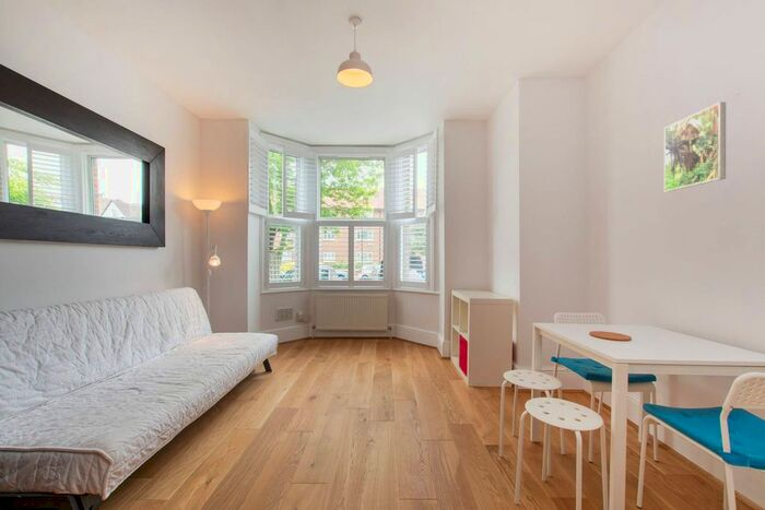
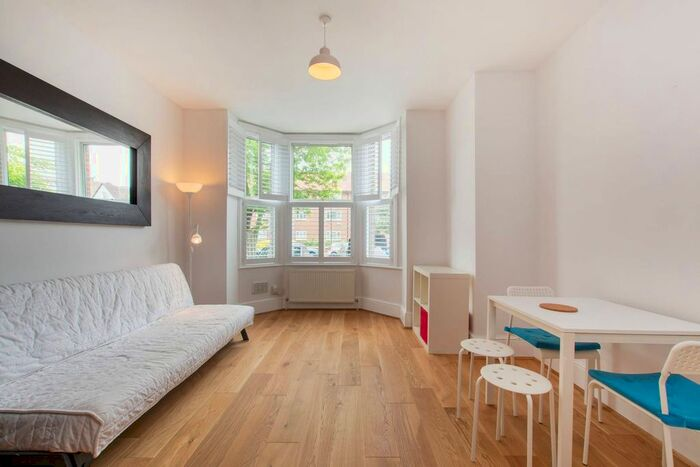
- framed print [663,102,727,192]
